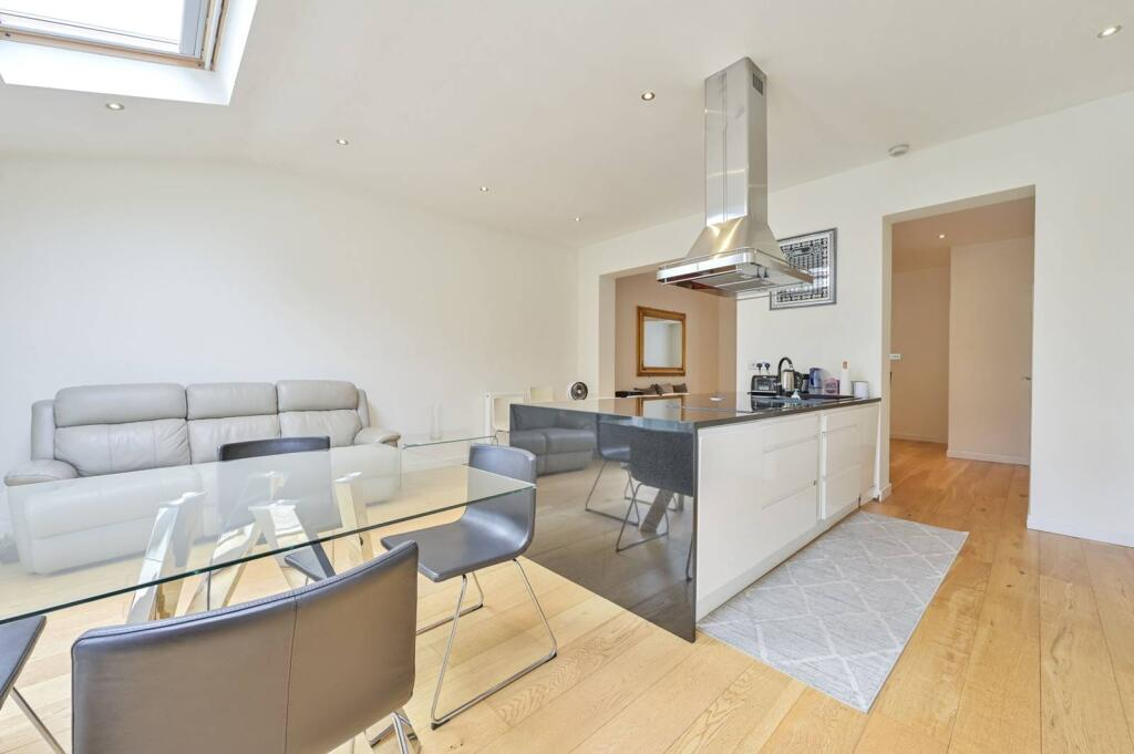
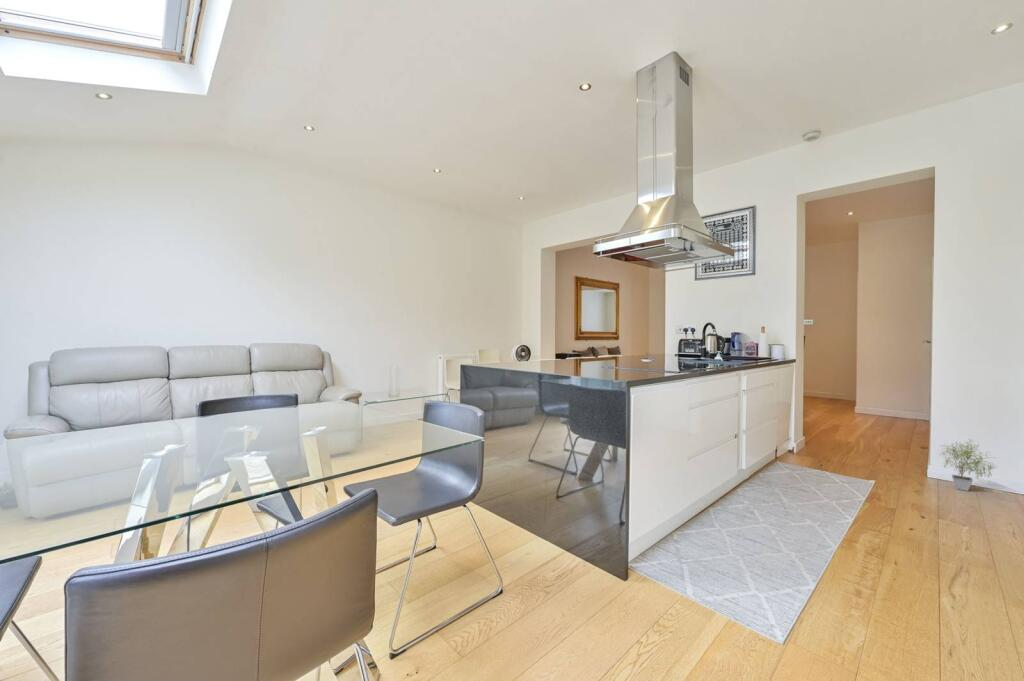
+ potted plant [938,438,1000,492]
